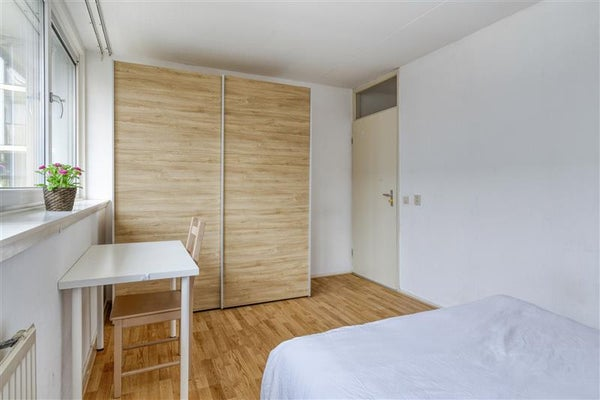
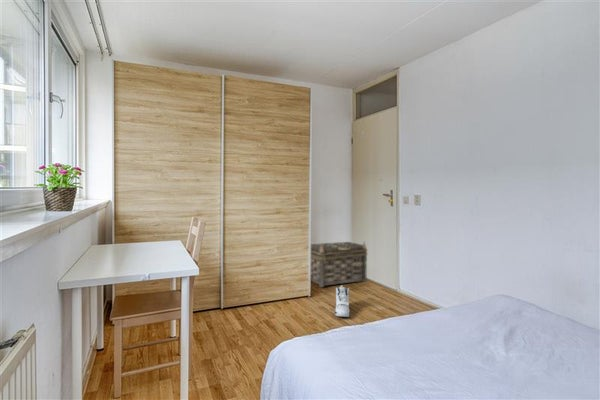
+ basket [310,240,369,288]
+ sneaker [333,285,351,318]
